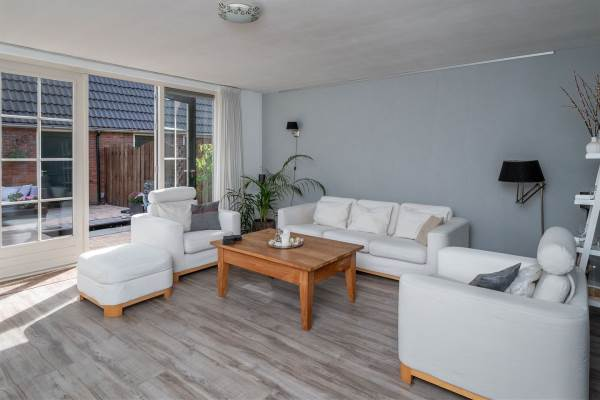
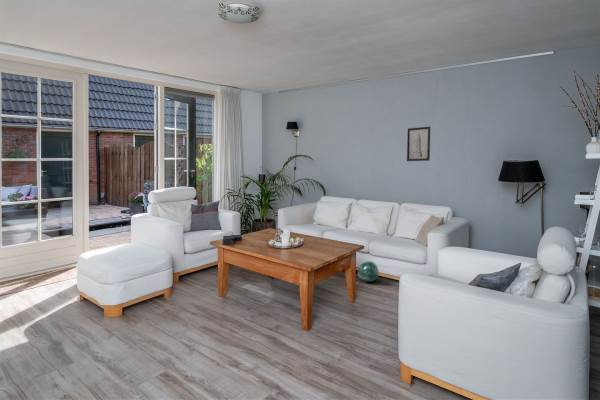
+ ball [357,260,380,283]
+ wall art [406,126,431,162]
